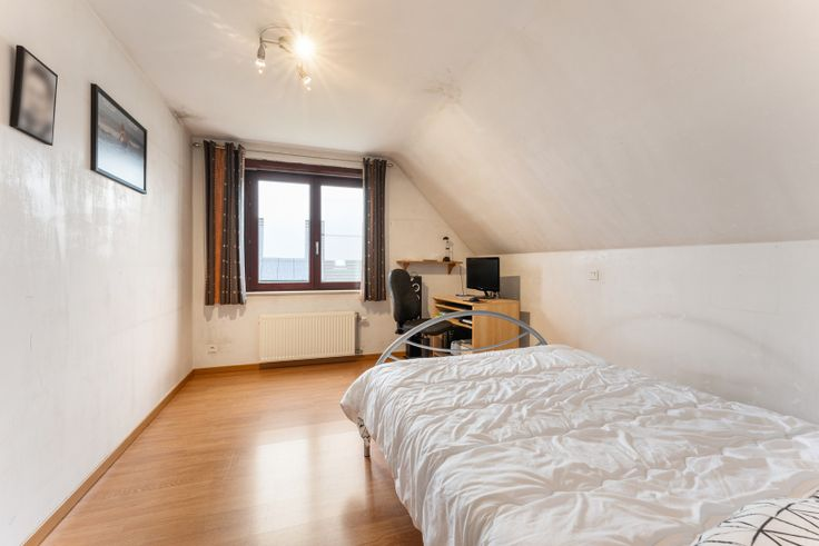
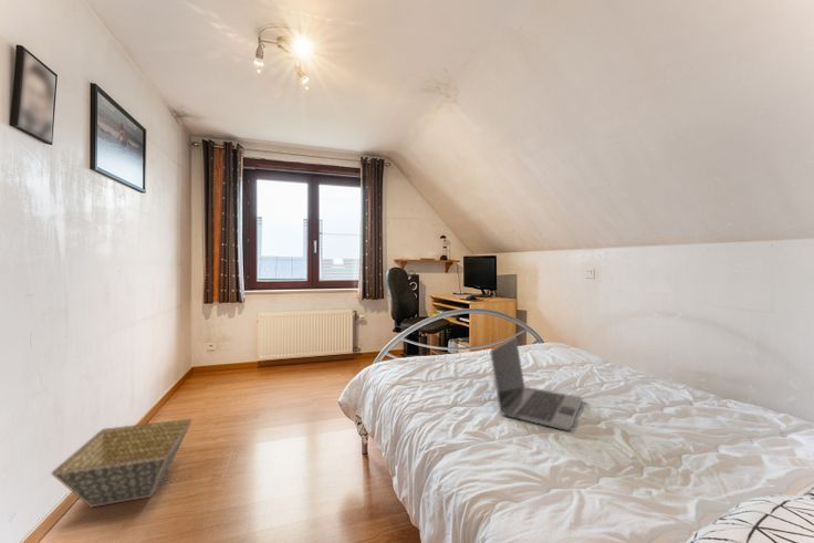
+ laptop [489,335,584,431]
+ basket [50,418,194,509]
